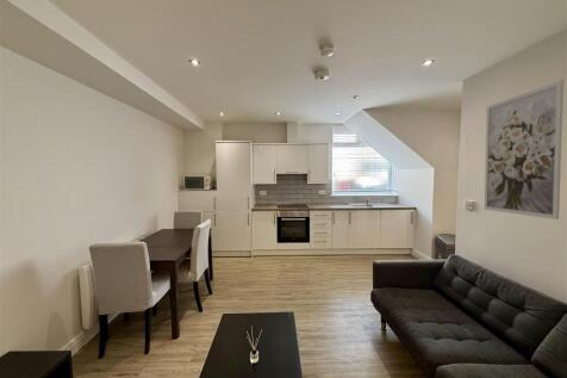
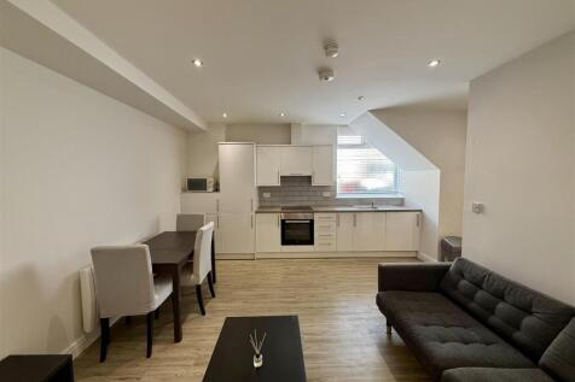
- wall art [484,79,565,221]
